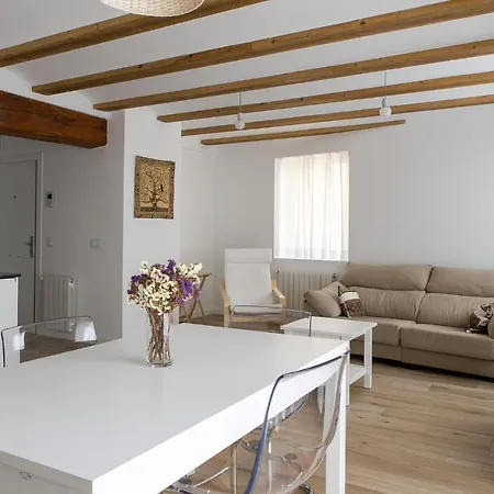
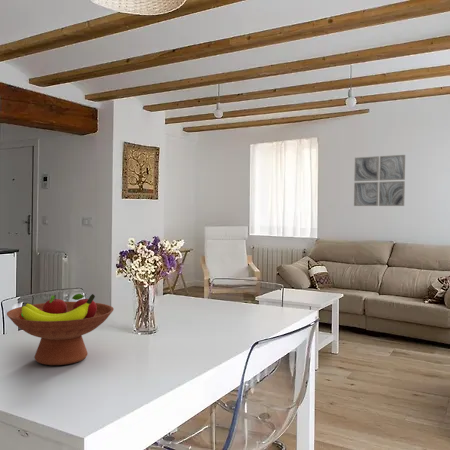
+ fruit bowl [6,293,115,366]
+ wall art [353,154,406,207]
